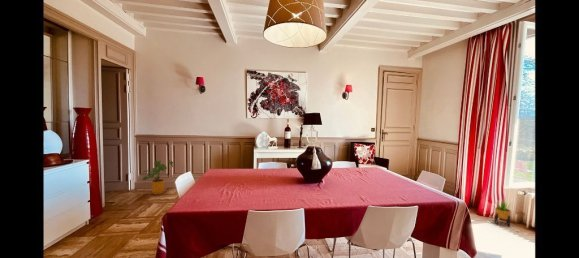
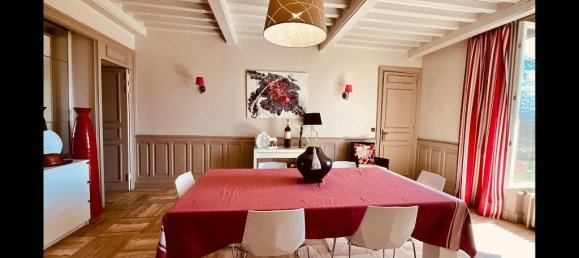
- potted plant [494,197,513,228]
- house plant [141,159,174,195]
